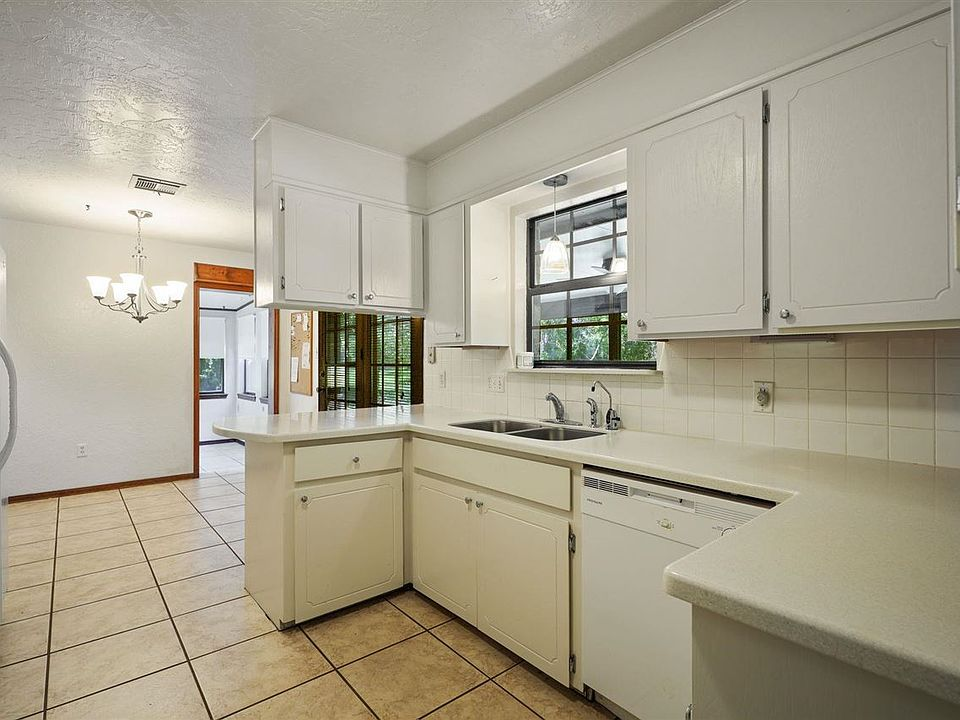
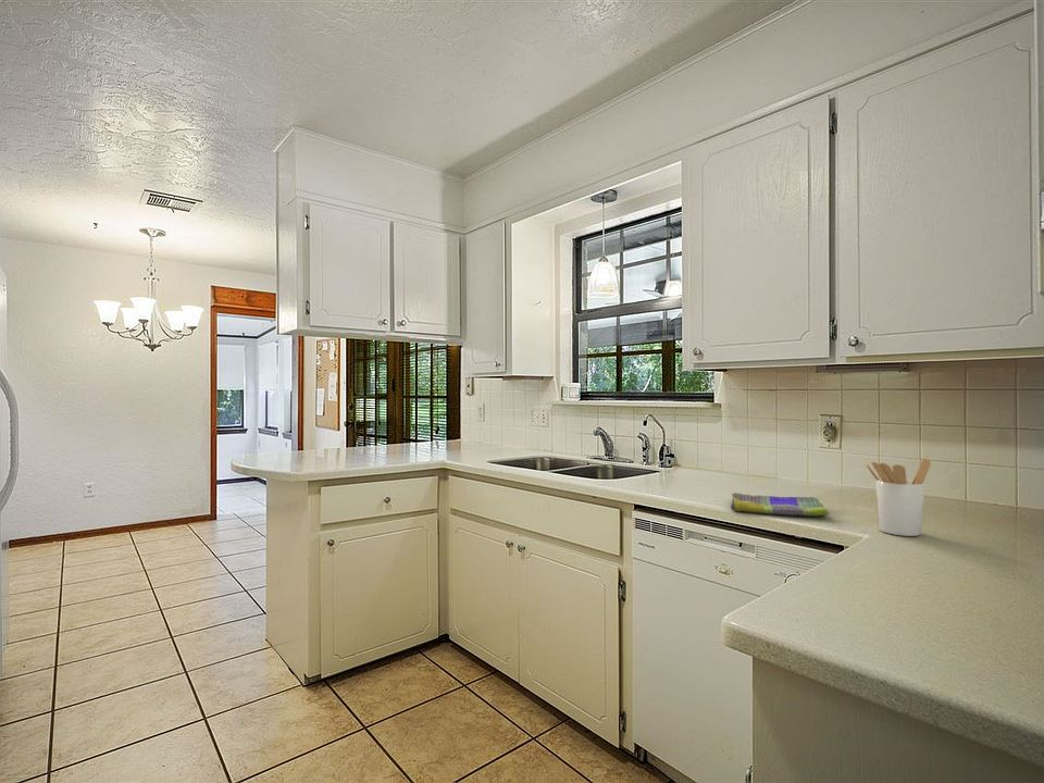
+ utensil holder [866,458,932,537]
+ dish towel [730,492,828,517]
